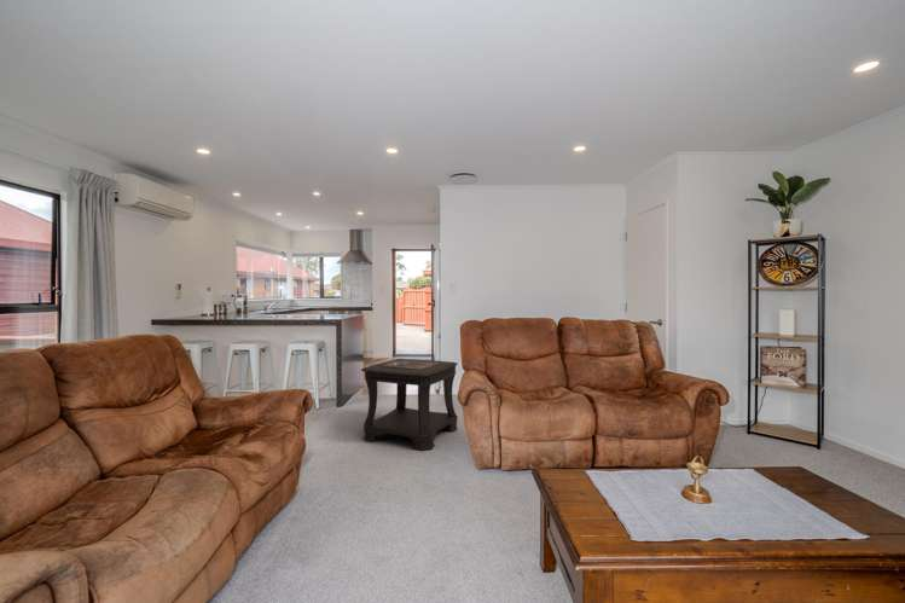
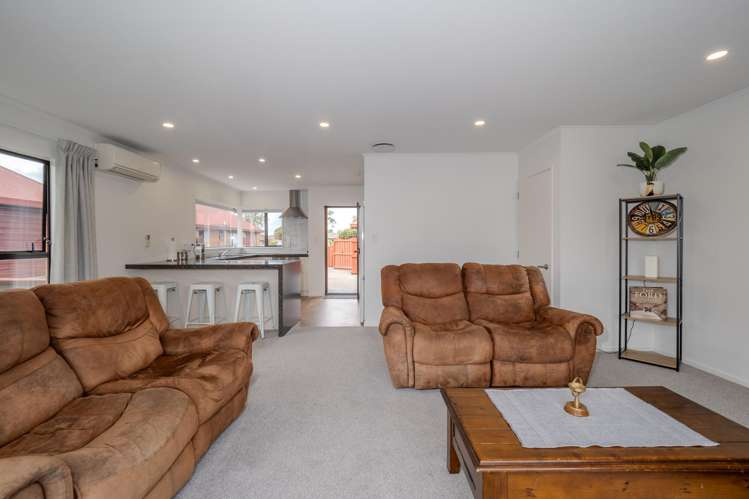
- side table [360,358,459,452]
